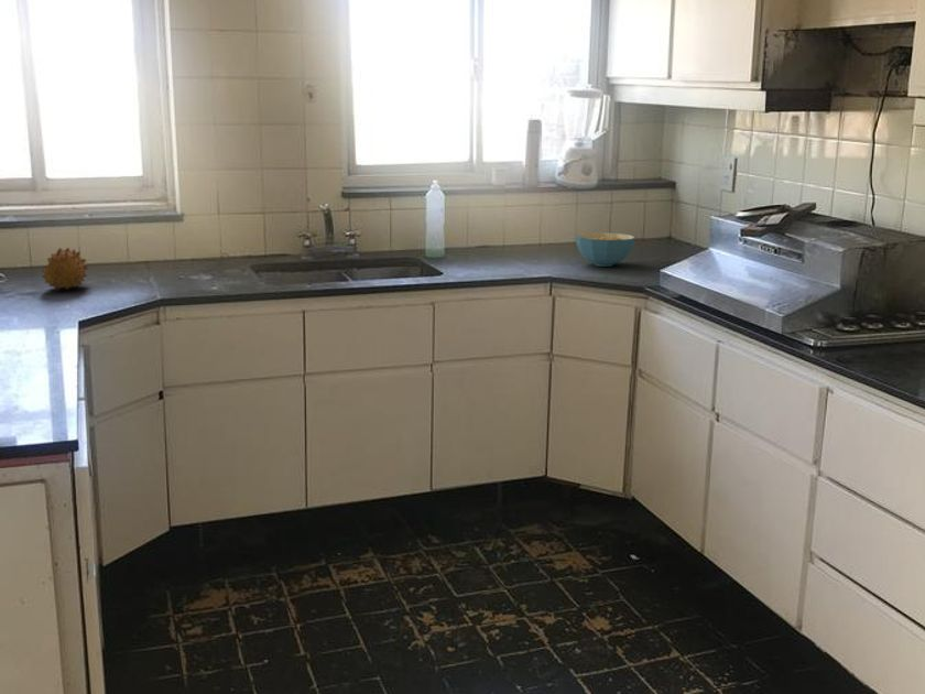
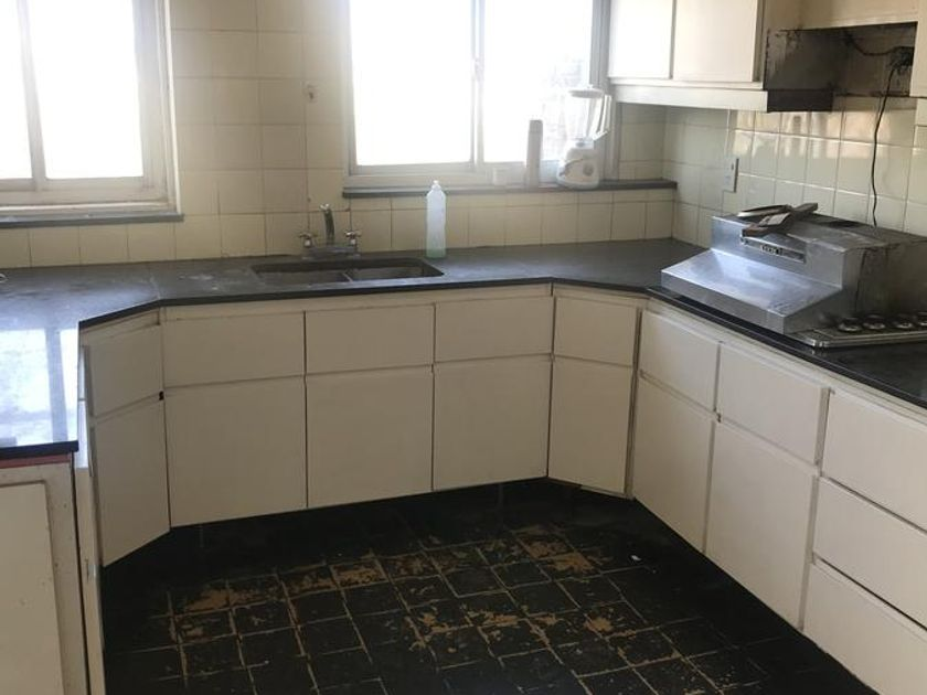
- fruit [41,247,89,292]
- cereal bowl [575,231,636,268]
